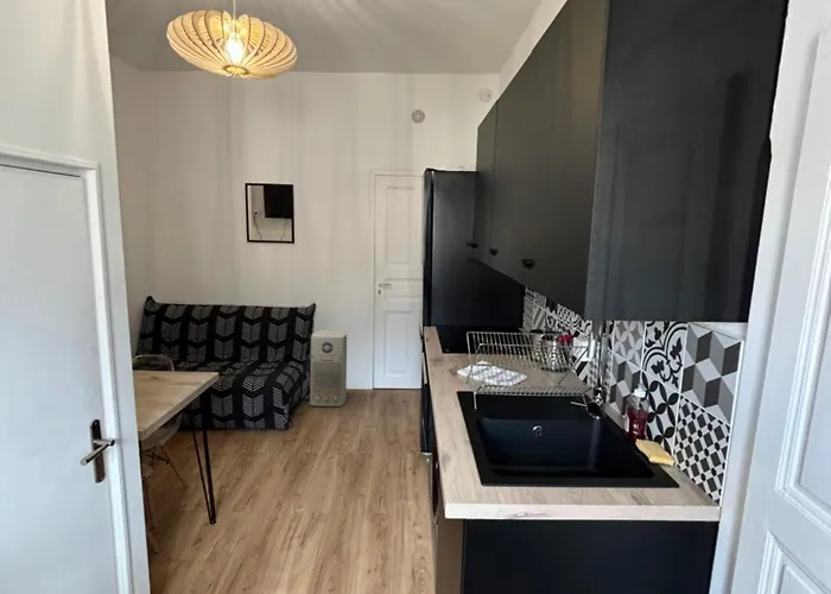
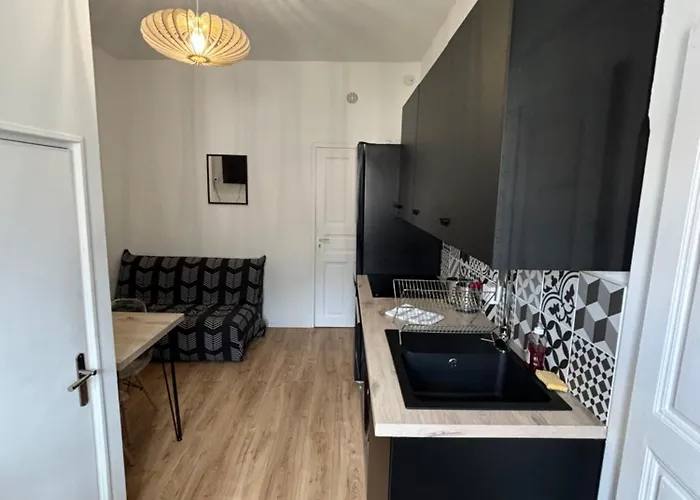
- air purifier [309,328,348,407]
